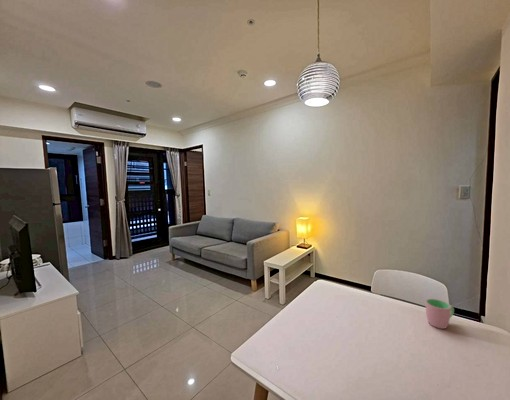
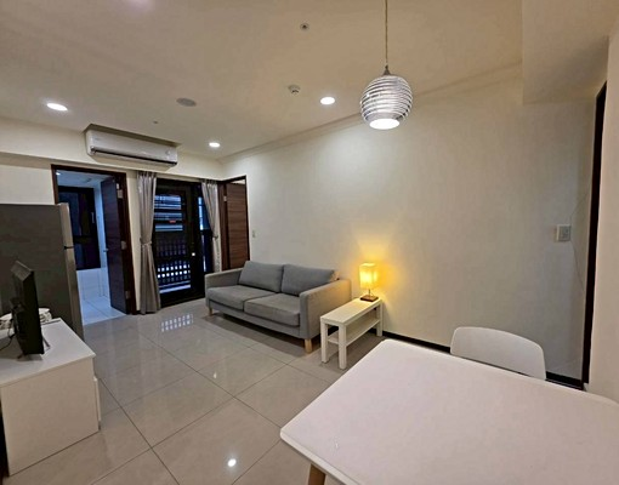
- cup [425,298,455,330]
